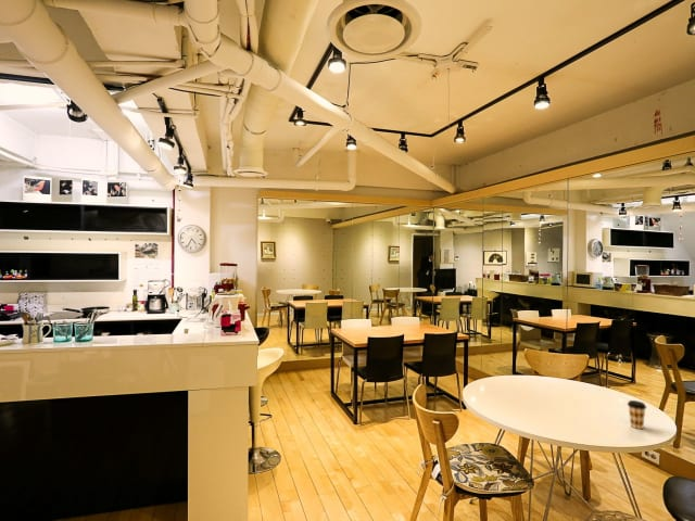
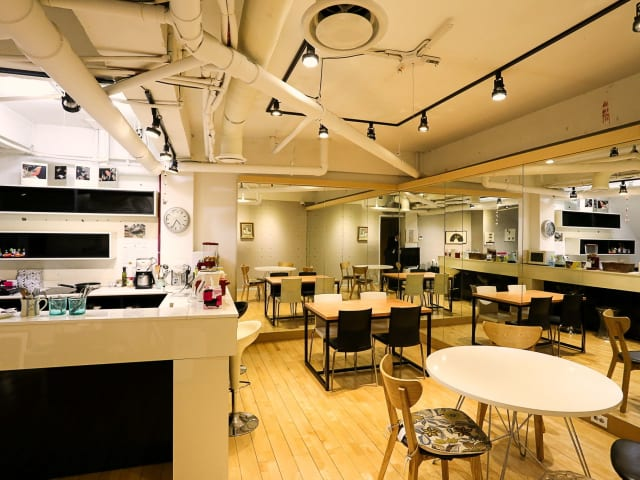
- coffee cup [627,399,647,430]
